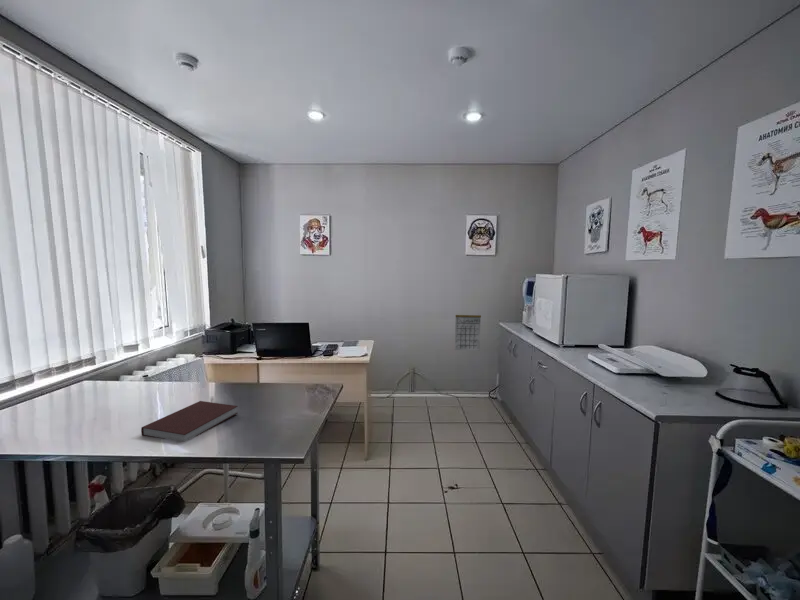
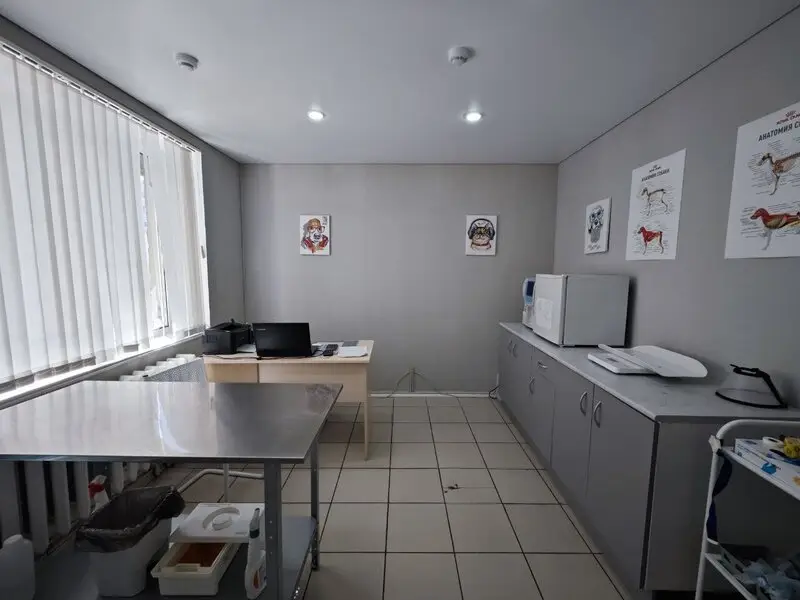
- calendar [454,314,482,351]
- notebook [140,400,239,443]
